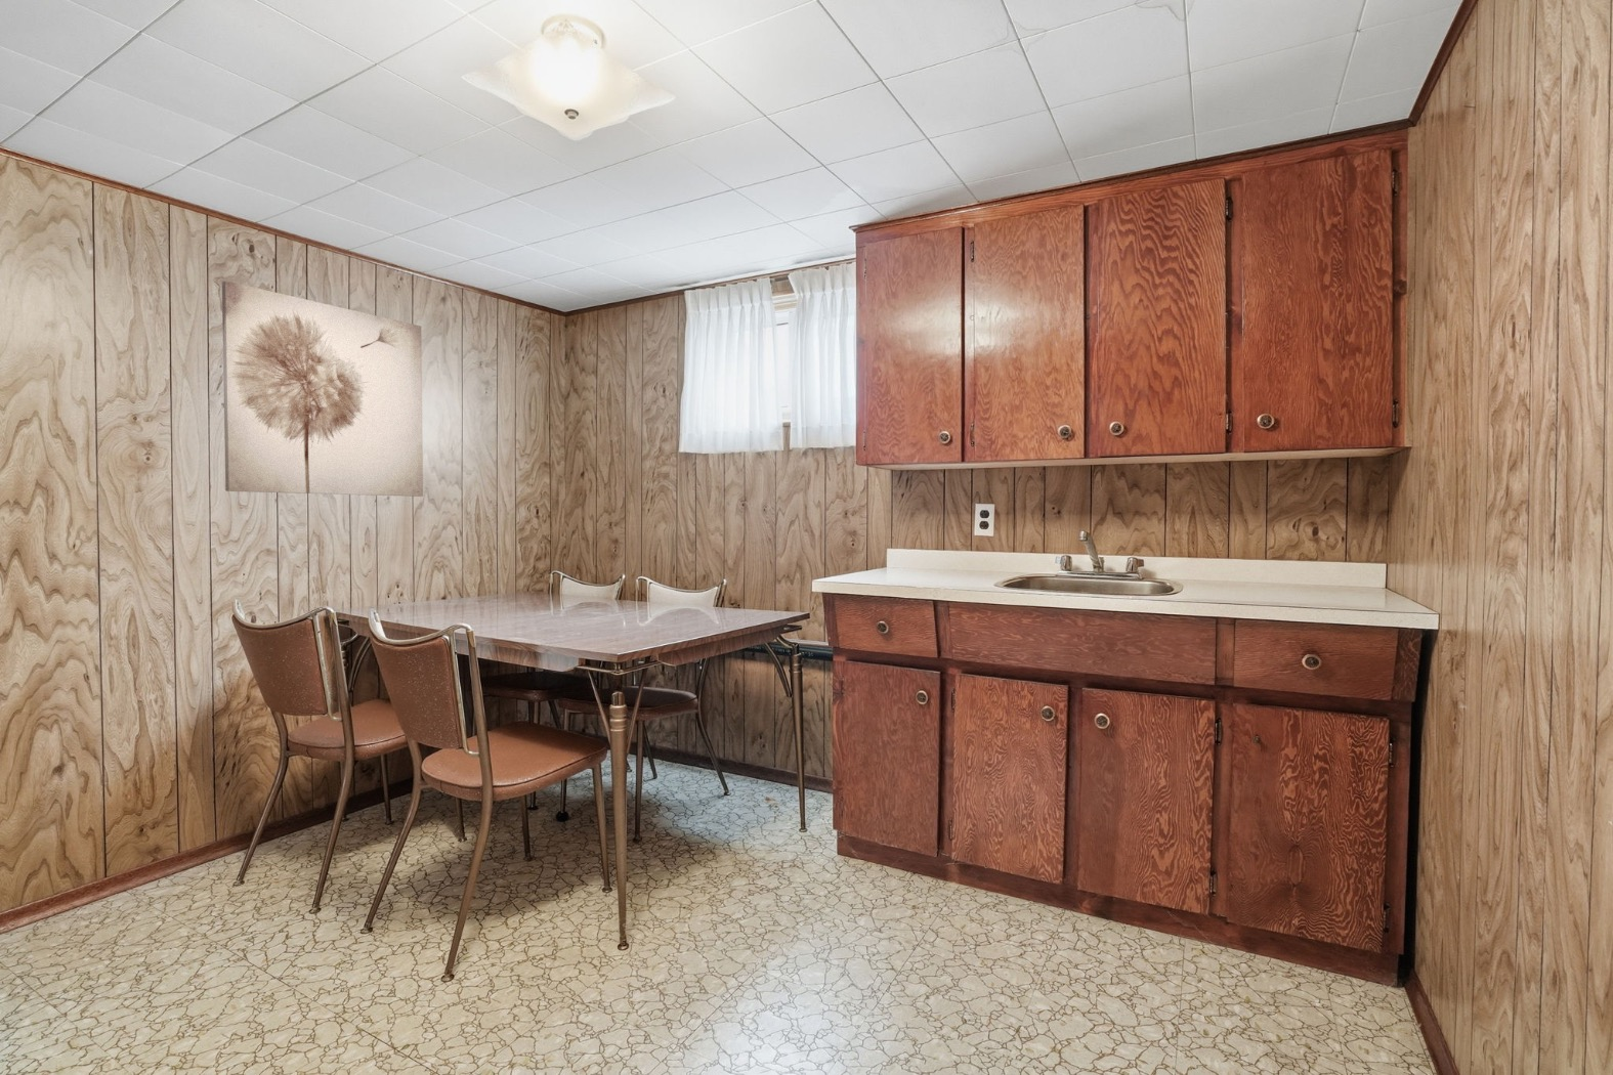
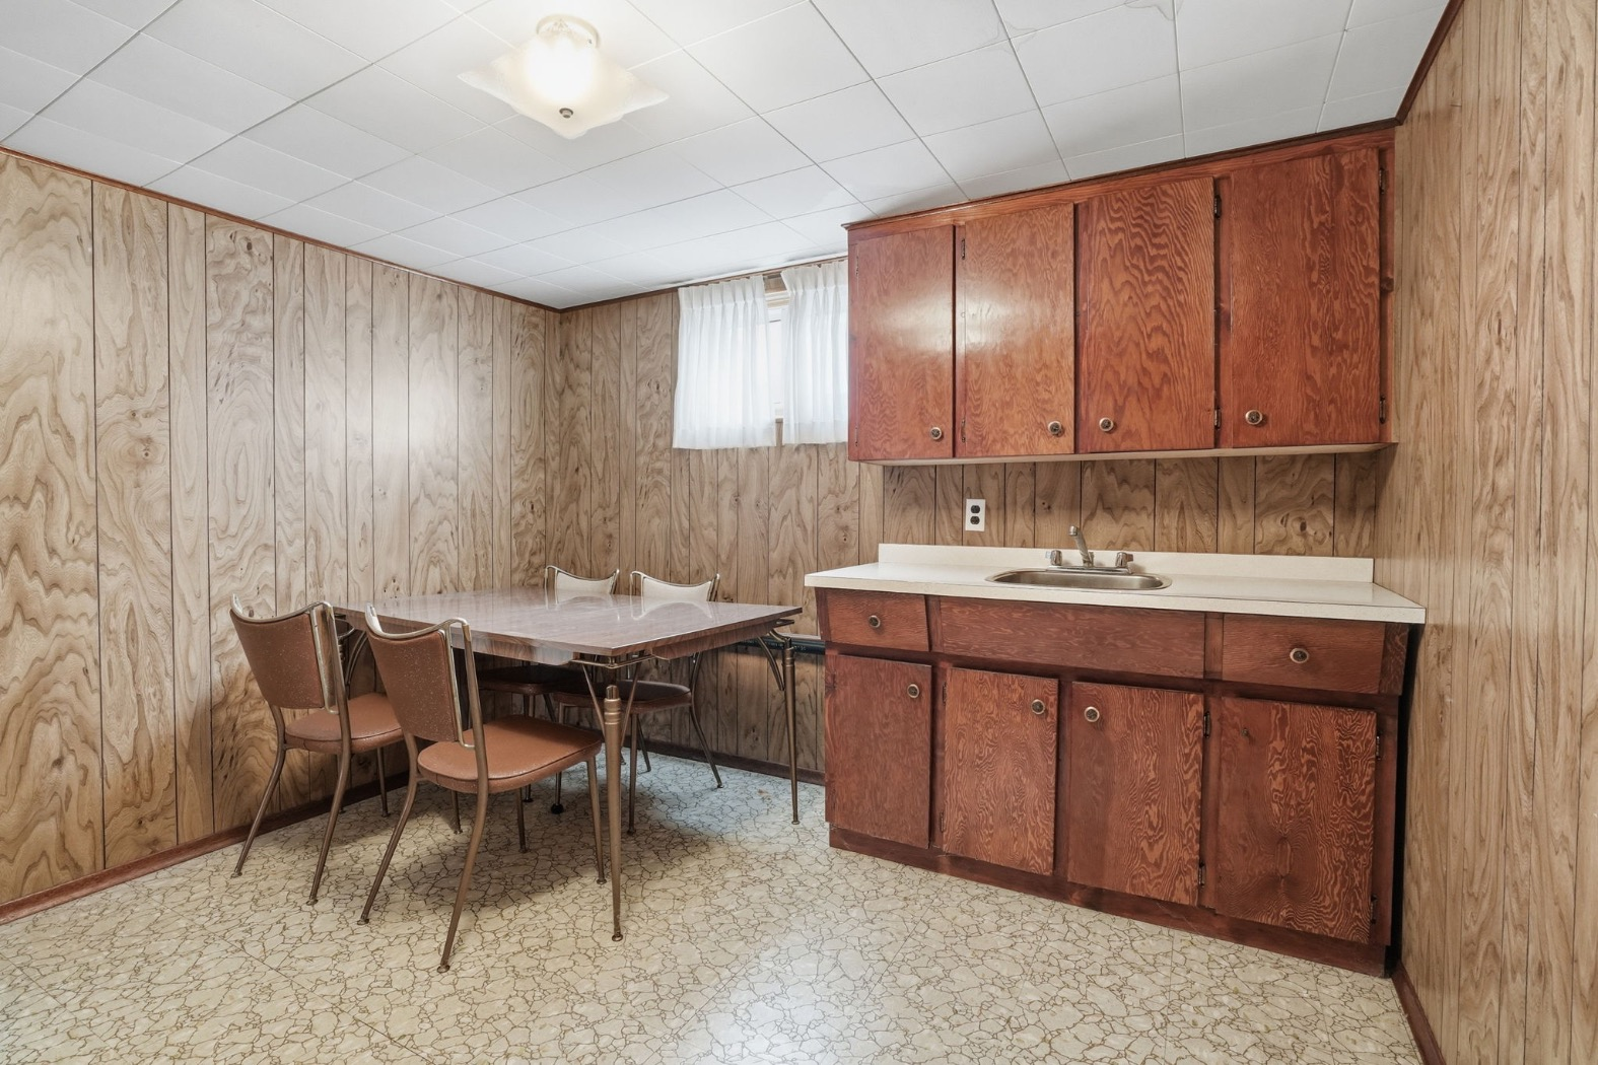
- wall art [221,280,424,498]
